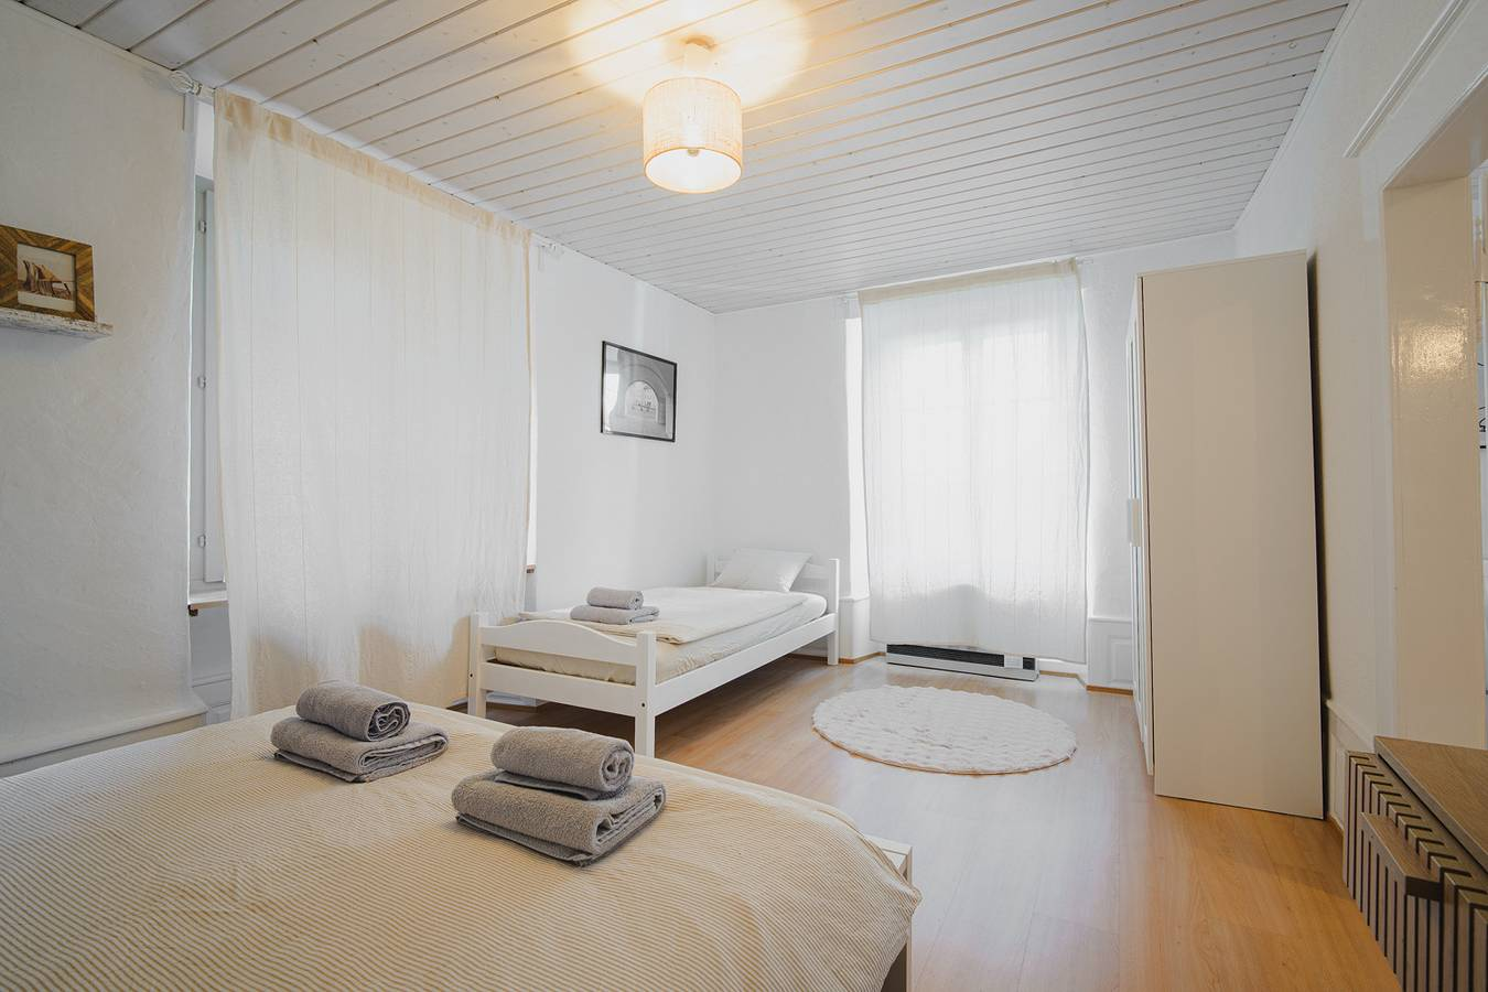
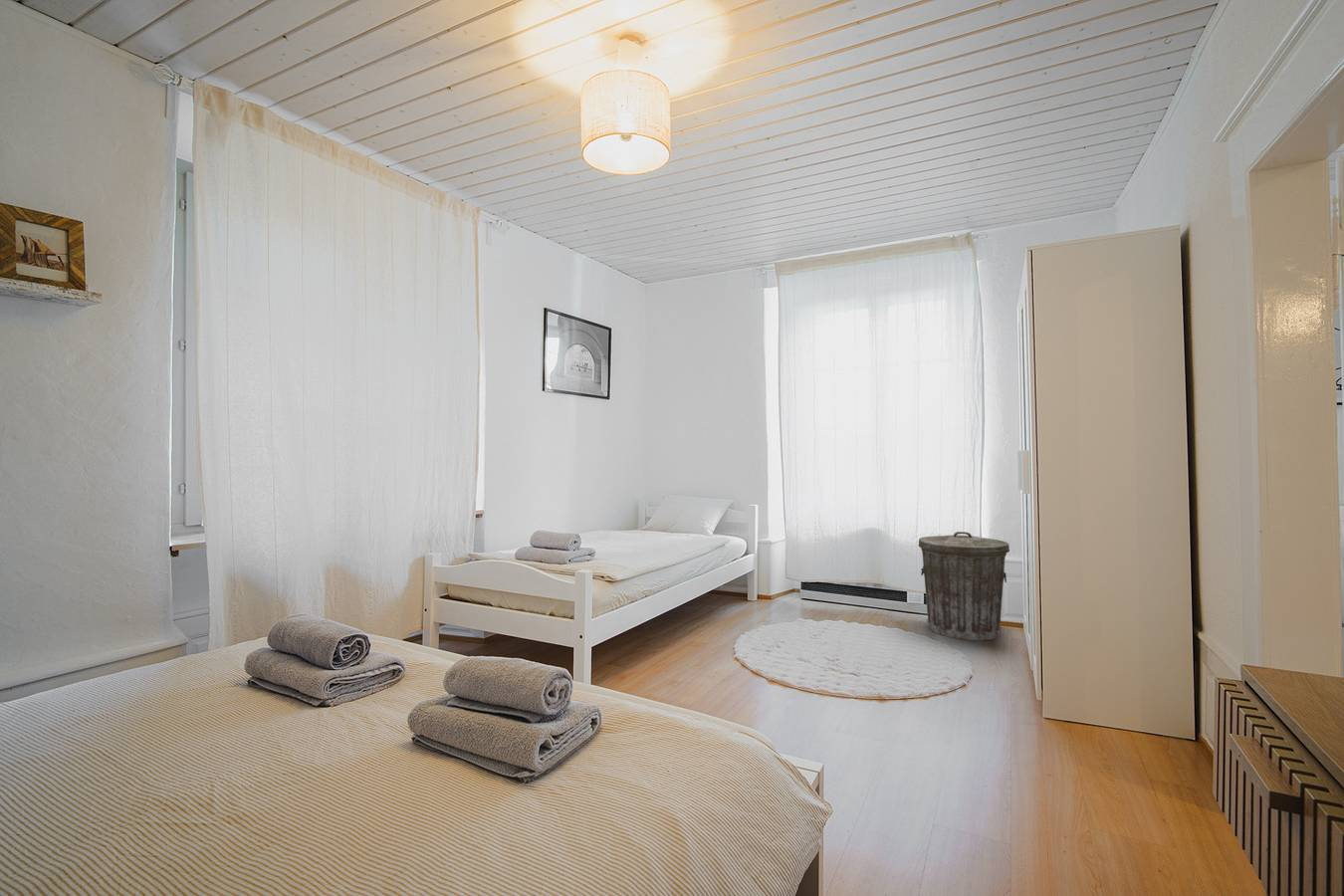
+ trash can [917,531,1010,642]
